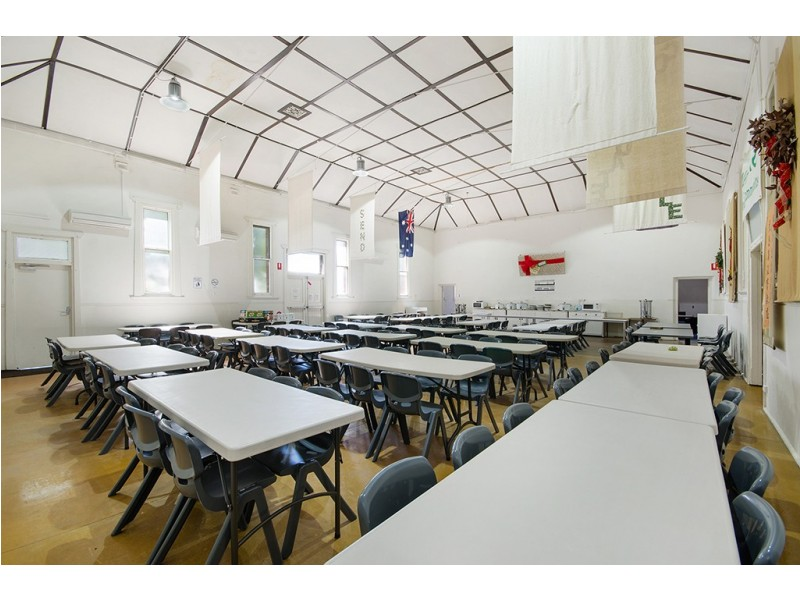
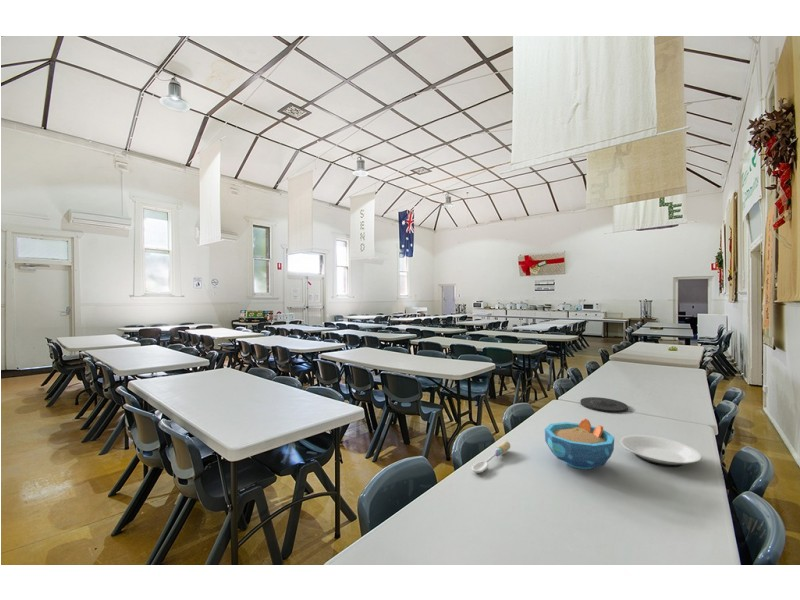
+ plate [619,434,702,468]
+ spoon [471,440,511,474]
+ plate [580,396,629,414]
+ bowl [544,418,615,470]
